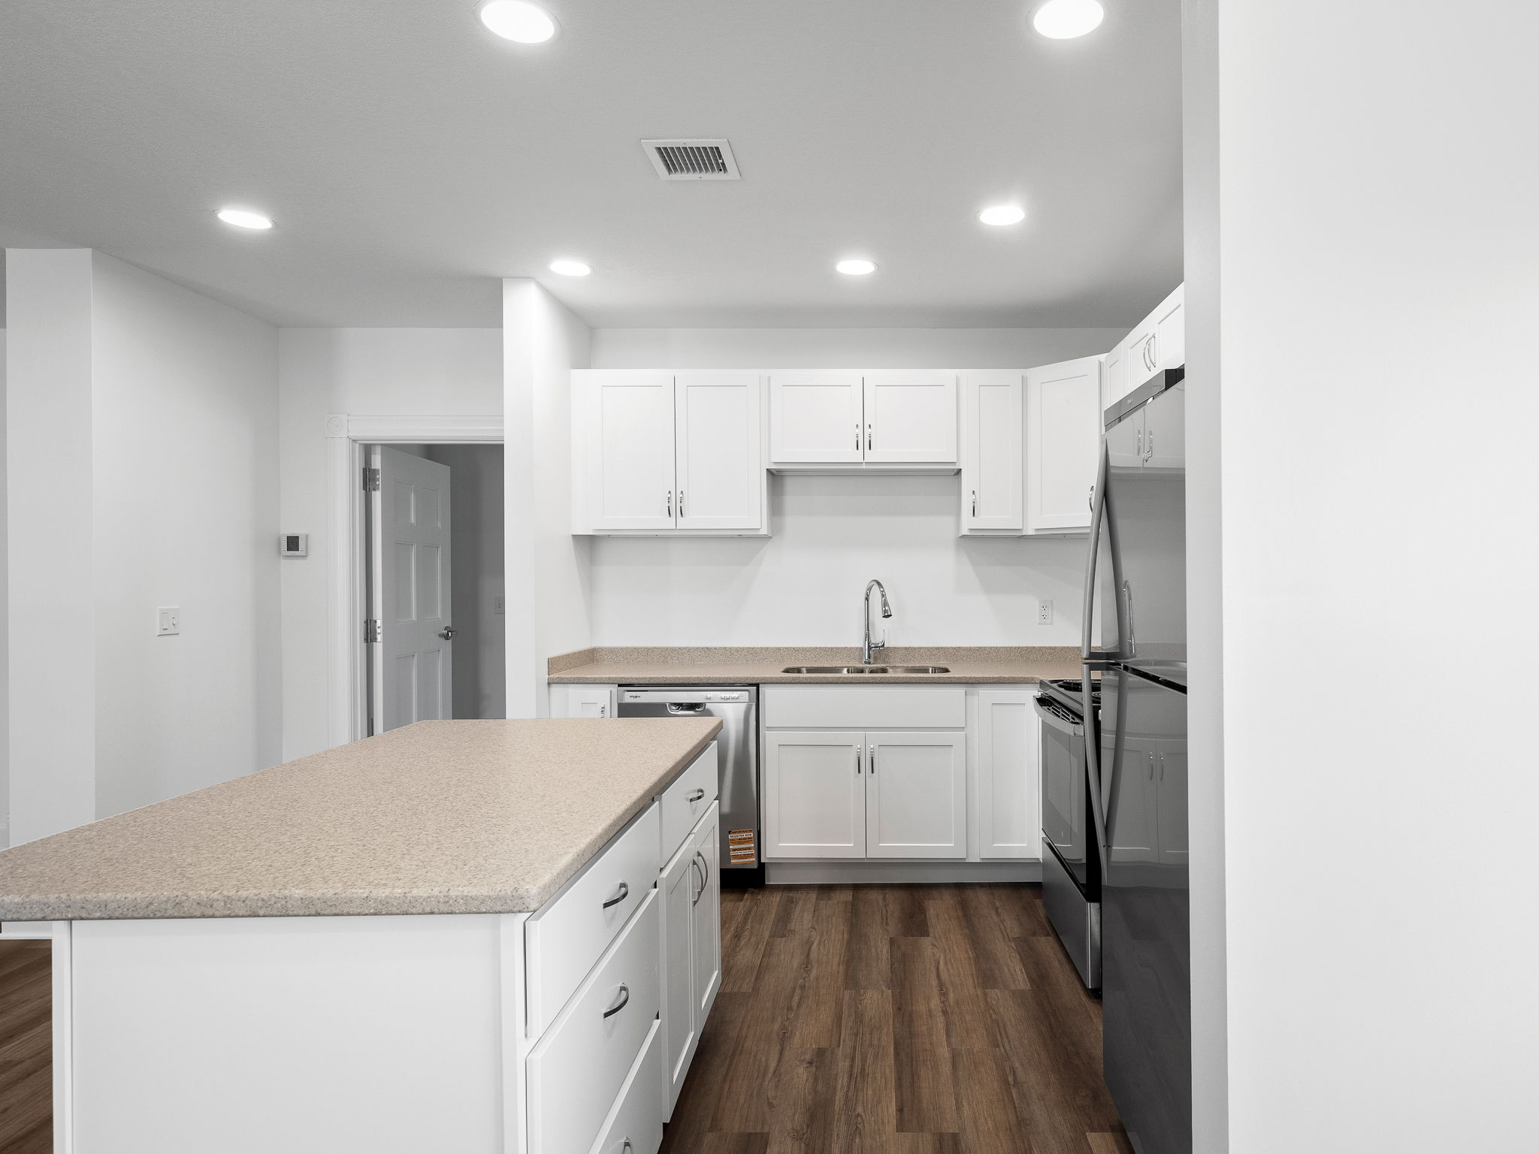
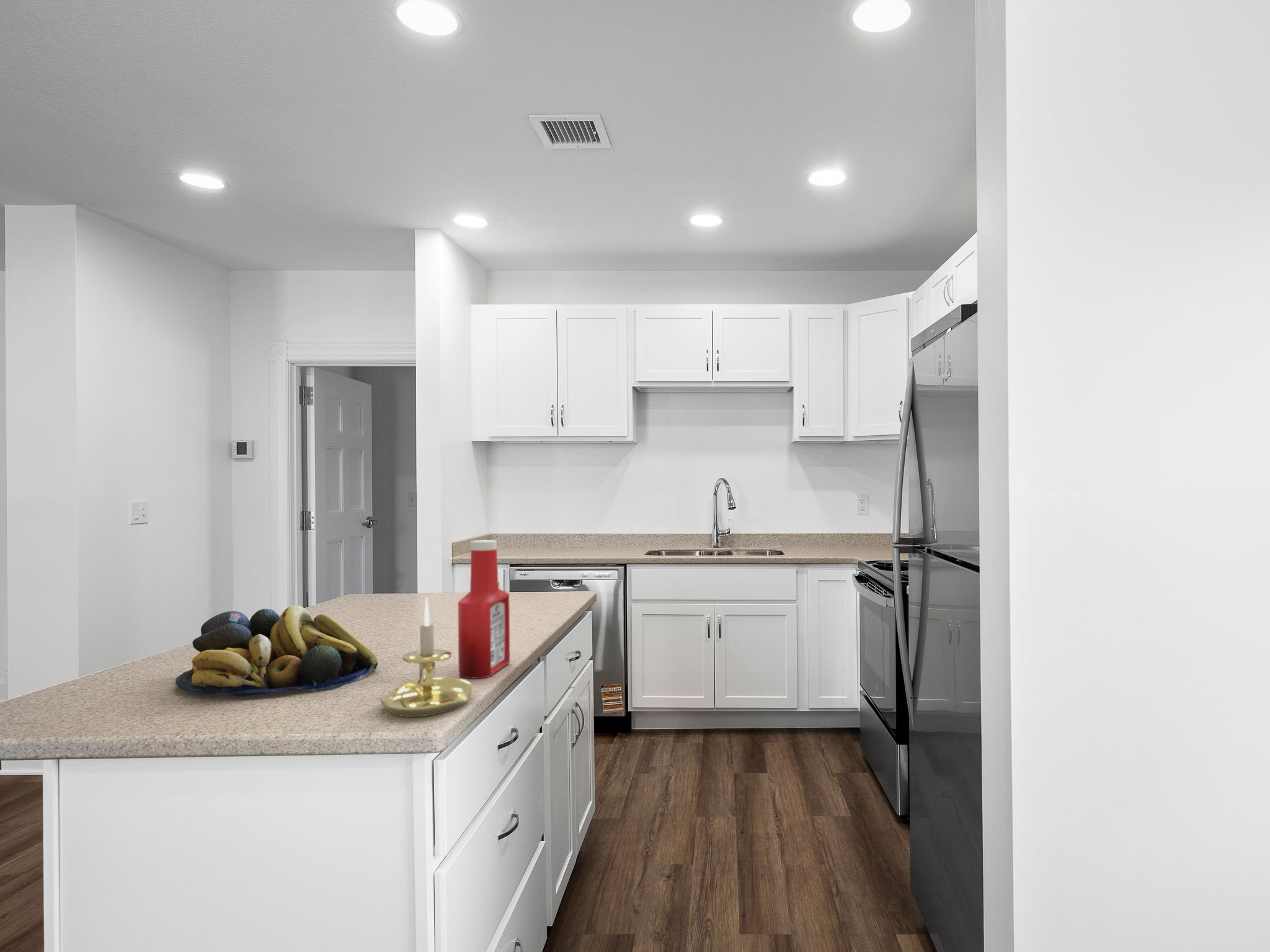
+ candle holder [379,596,474,718]
+ fruit bowl [175,604,378,697]
+ soap bottle [457,539,510,679]
